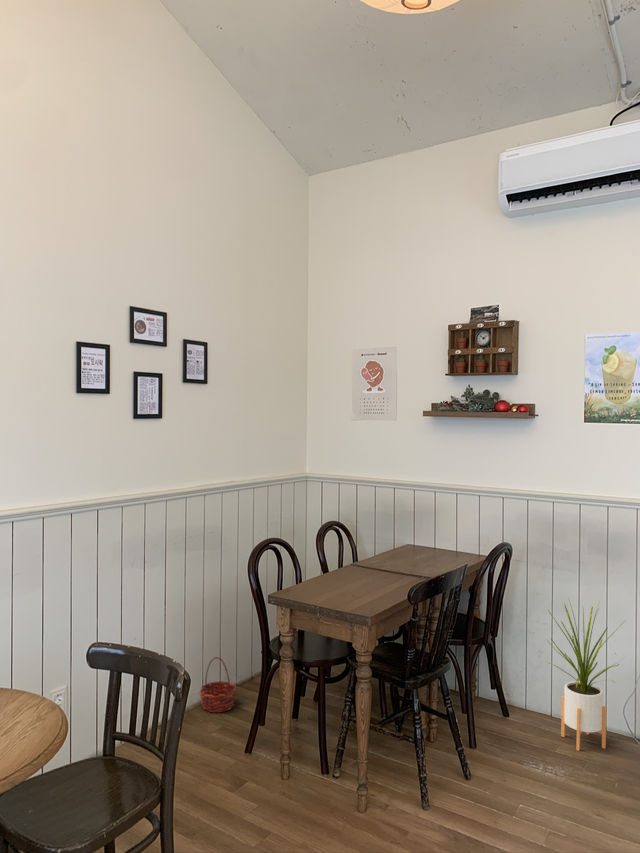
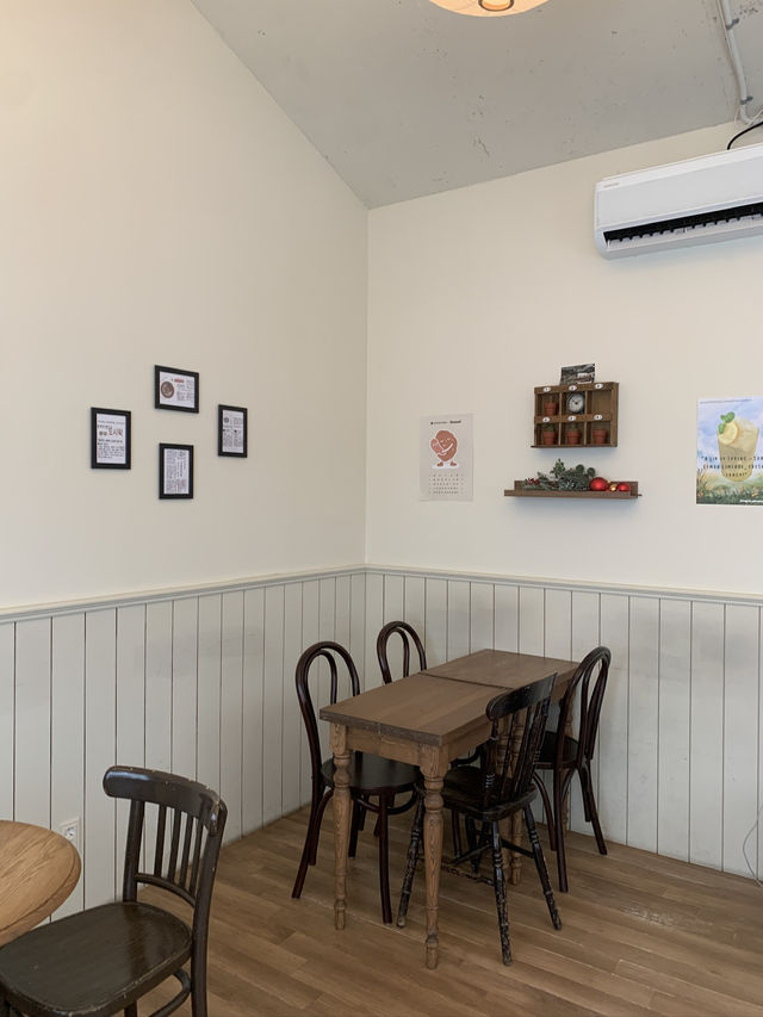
- basket [199,656,237,713]
- house plant [546,597,627,752]
